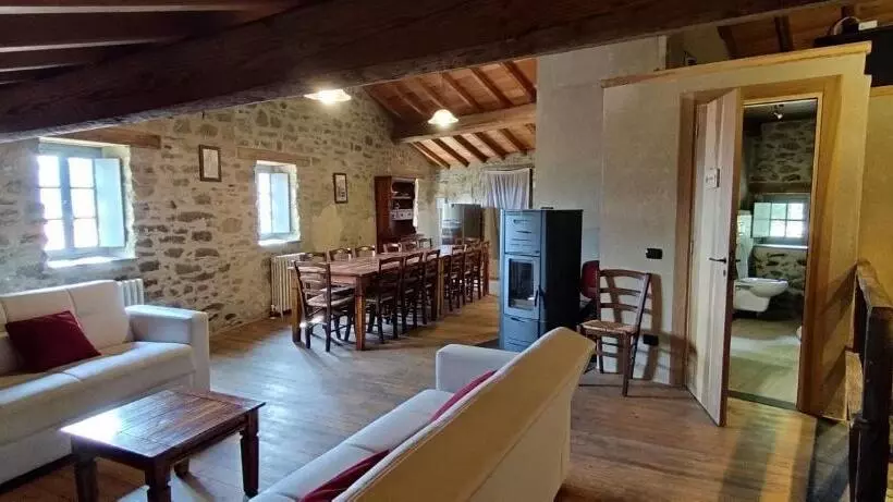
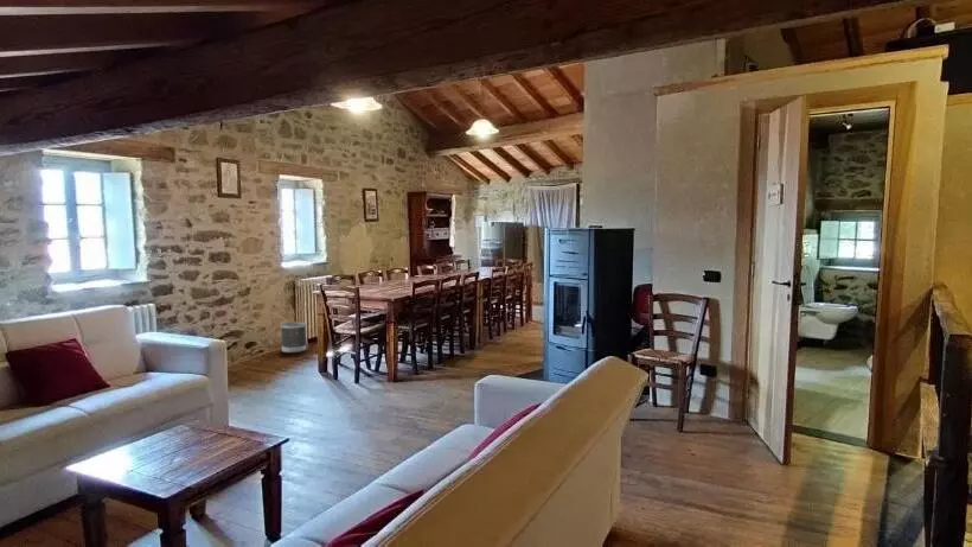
+ wastebasket [280,320,307,354]
